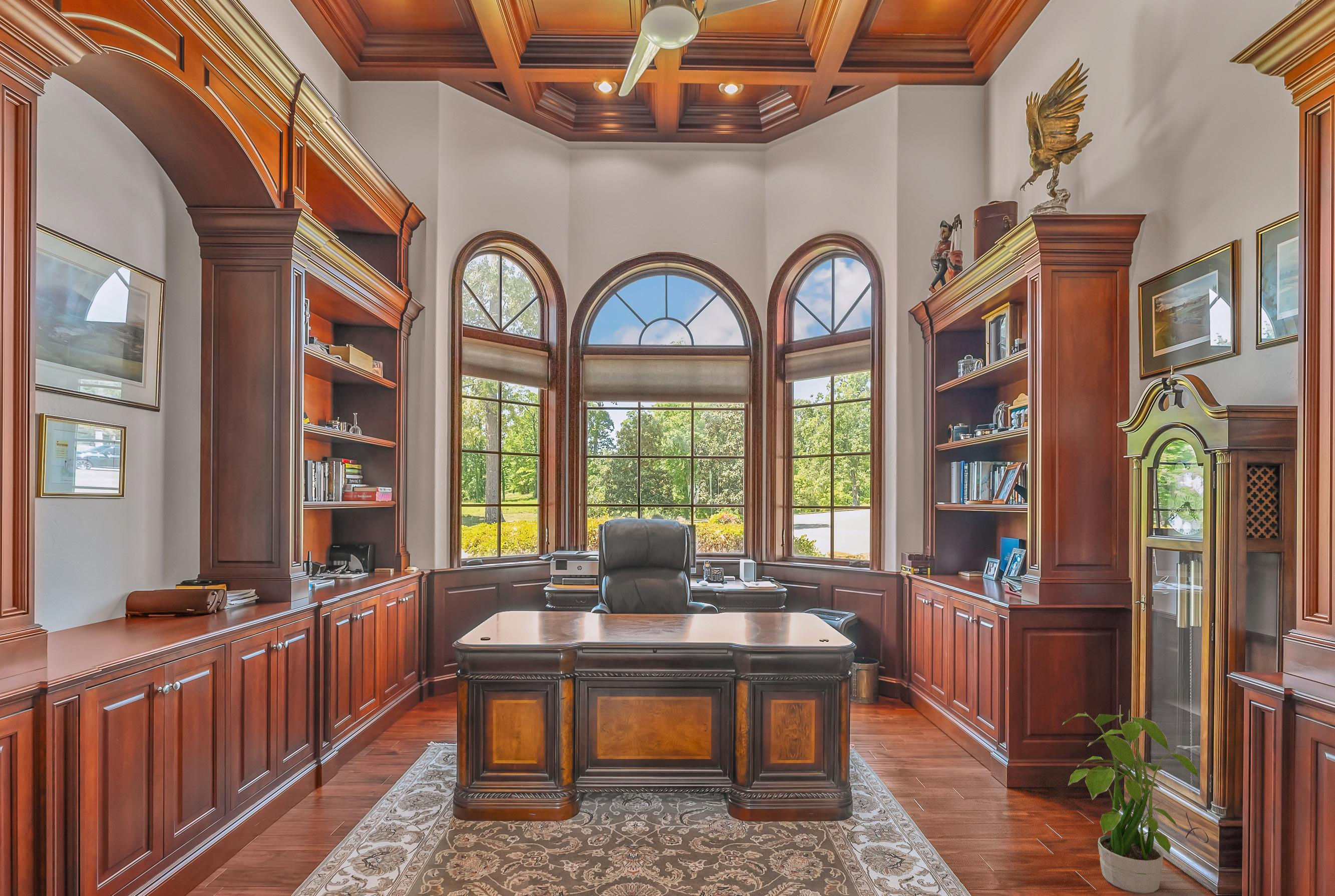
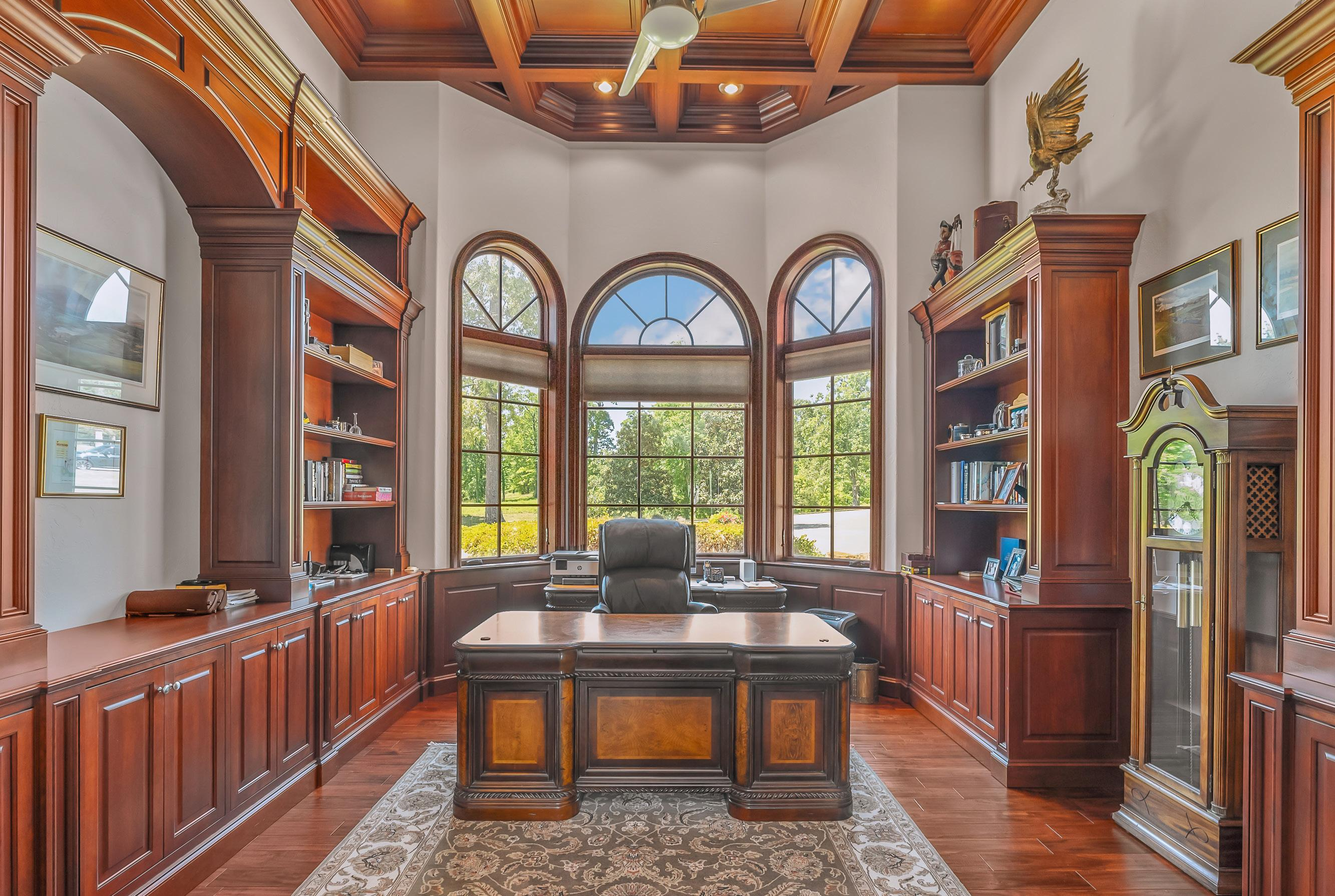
- potted plant [1062,704,1200,894]
